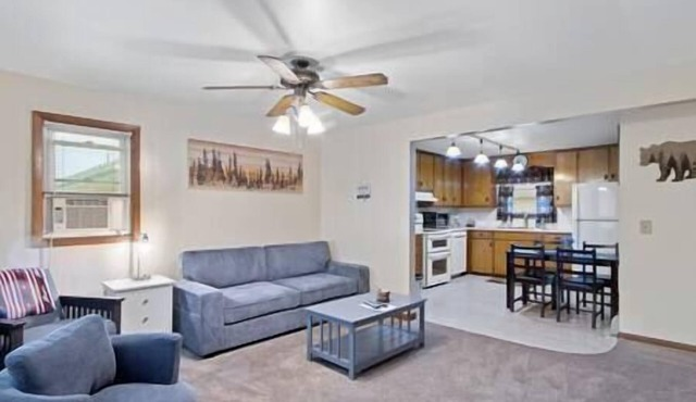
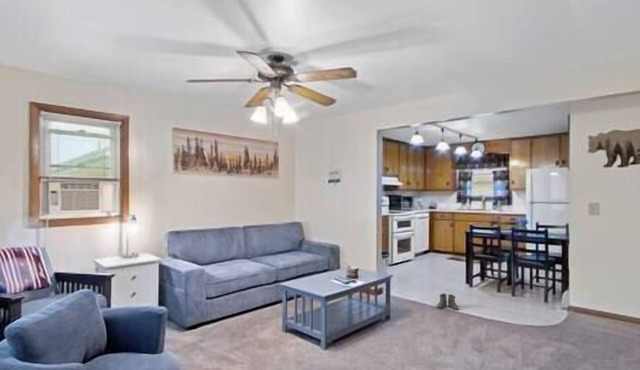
+ boots [436,293,460,311]
